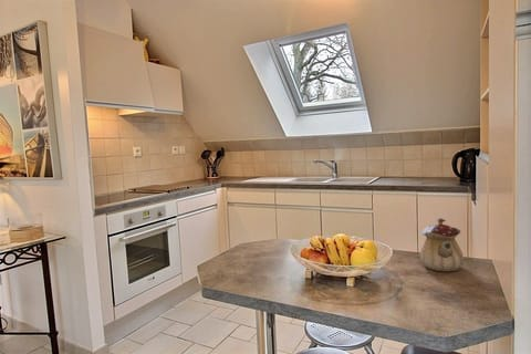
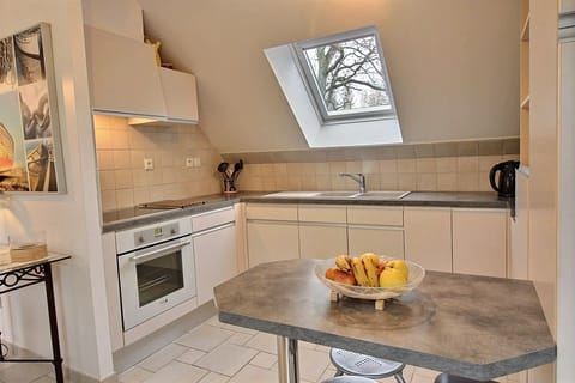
- teapot [419,217,465,272]
